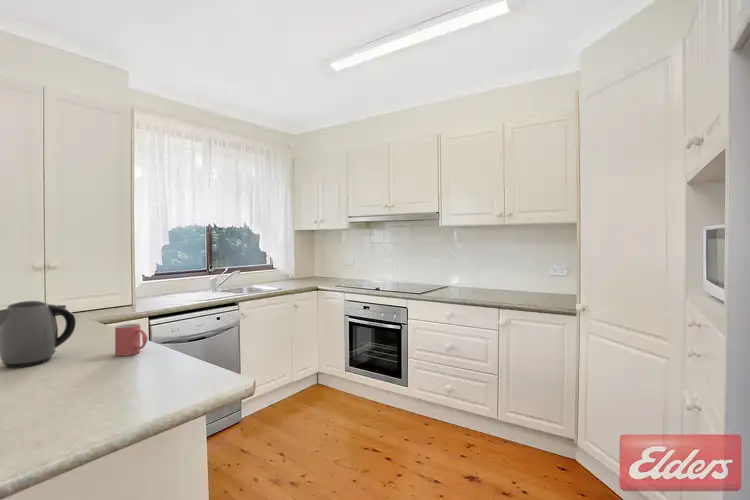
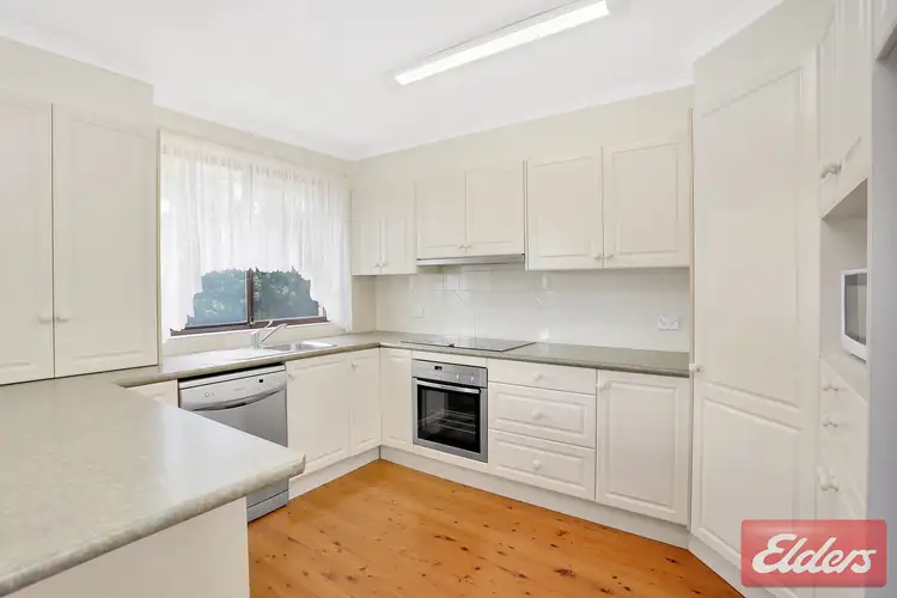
- kettle [0,300,77,368]
- mug [114,323,149,357]
